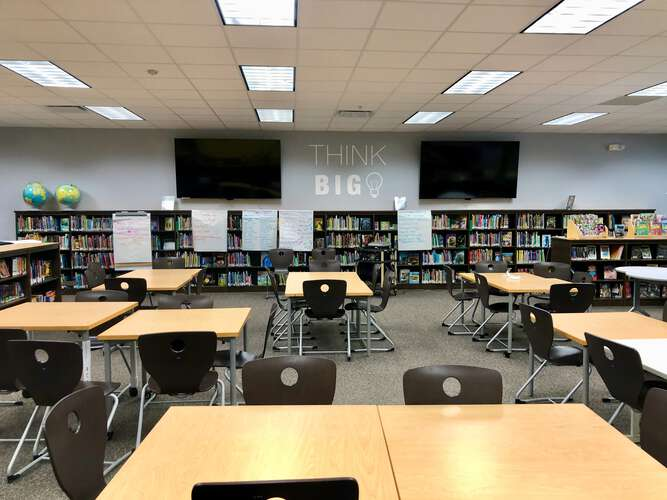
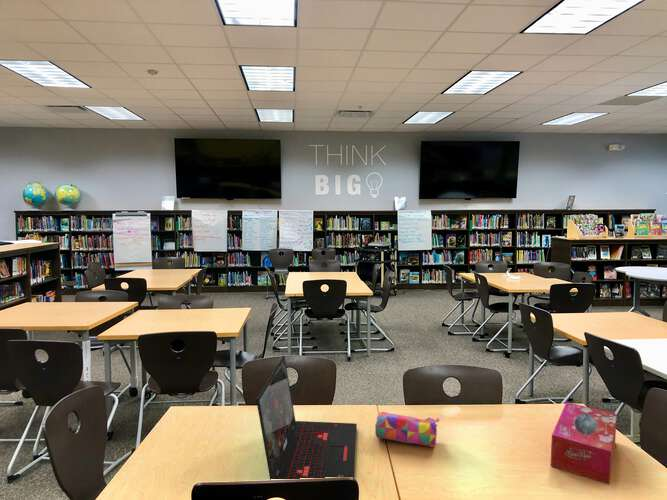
+ tissue box [550,401,618,485]
+ laptop [255,354,358,481]
+ pencil case [374,411,440,448]
